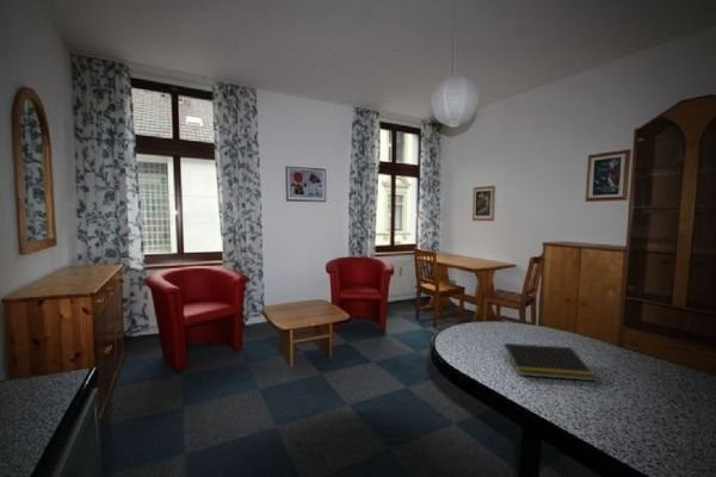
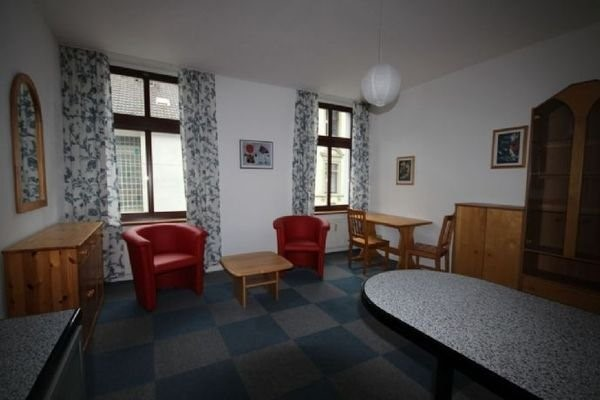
- notepad [501,342,598,382]
